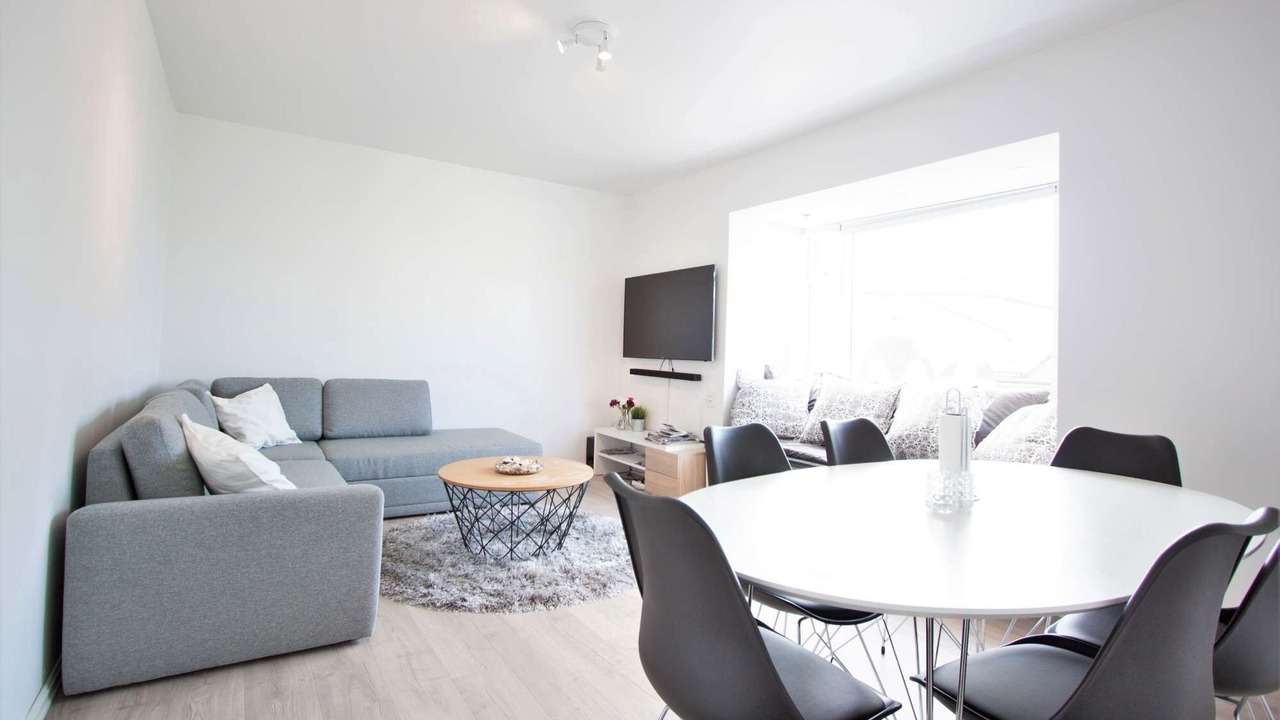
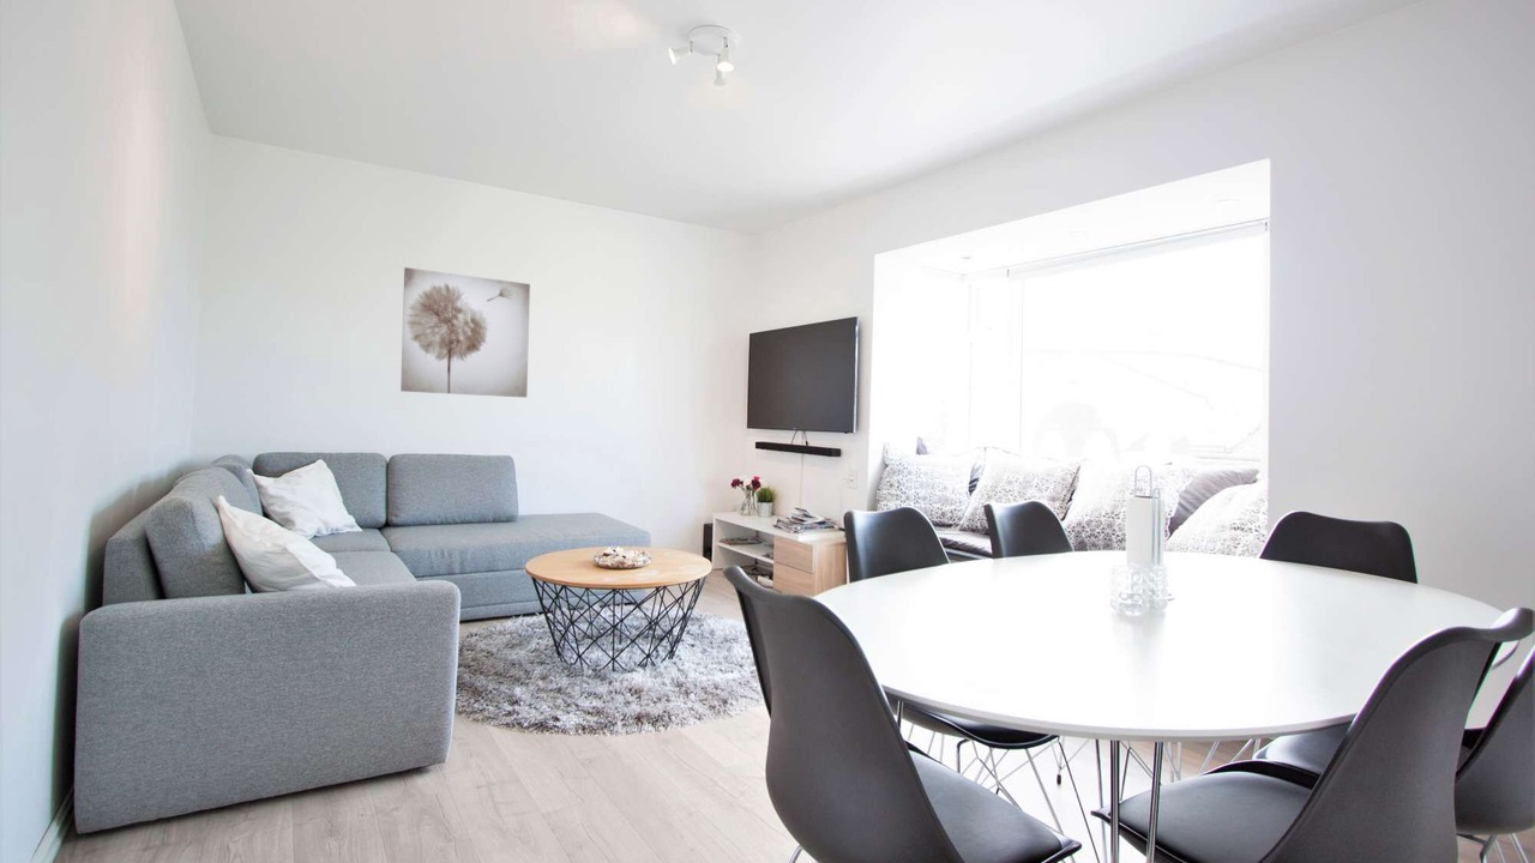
+ wall art [399,266,531,399]
